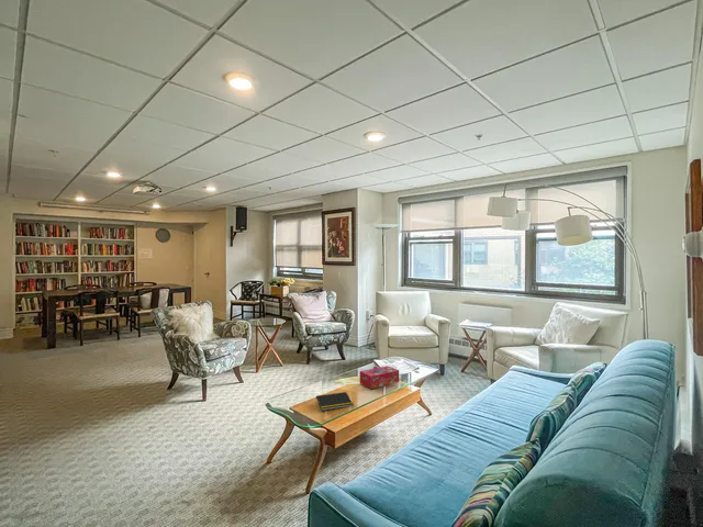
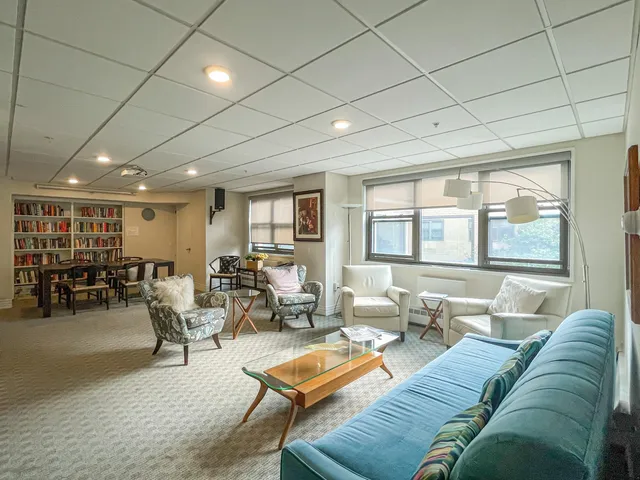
- tissue box [359,365,400,390]
- notepad [314,391,355,412]
